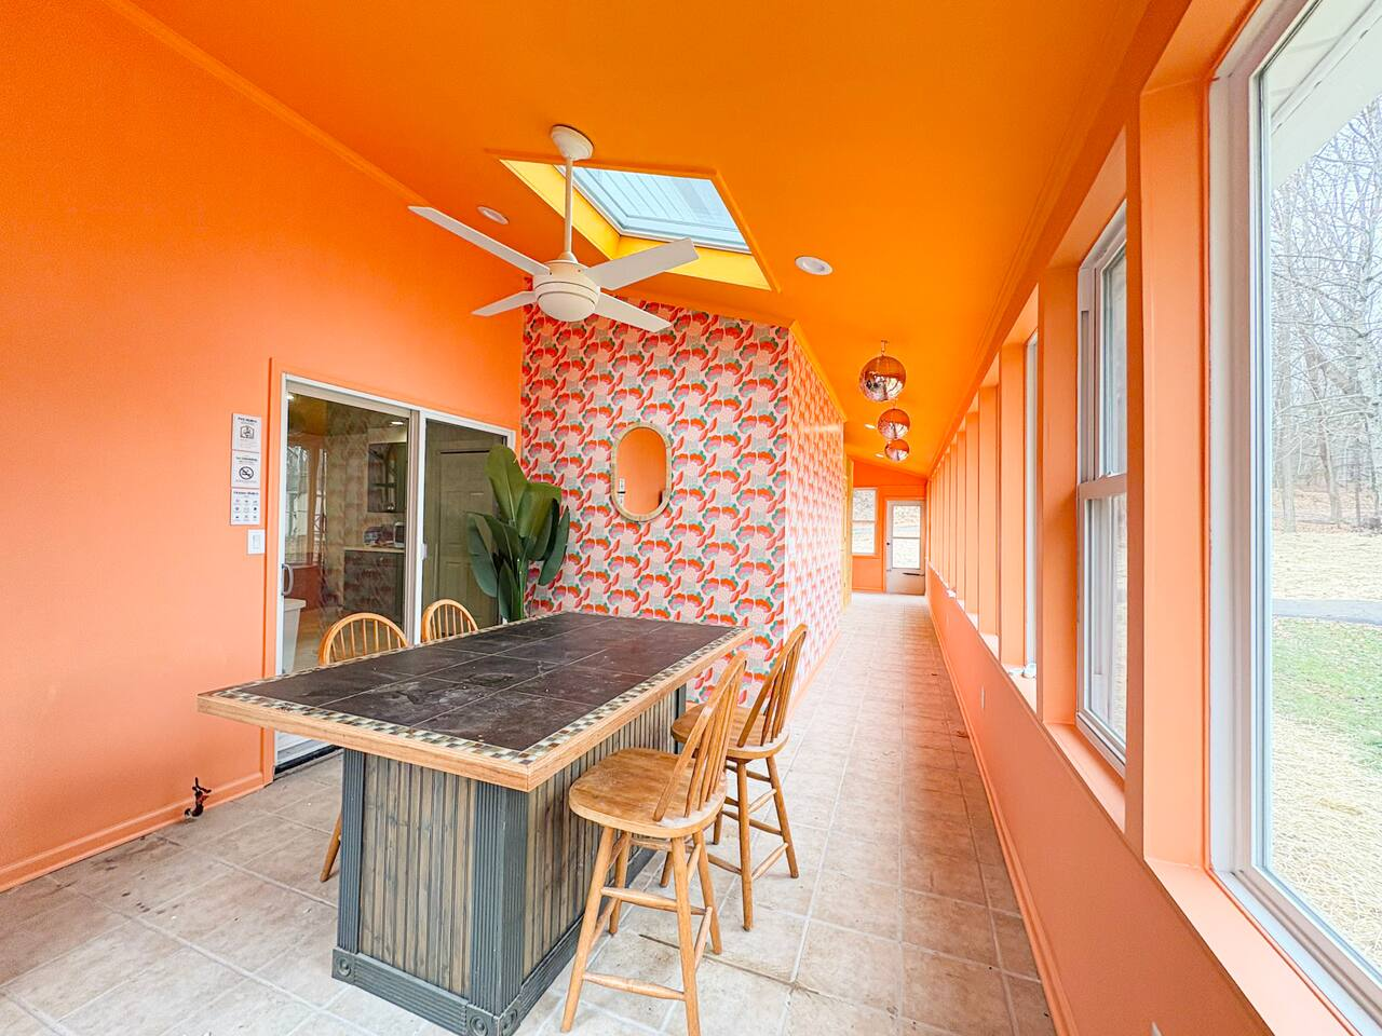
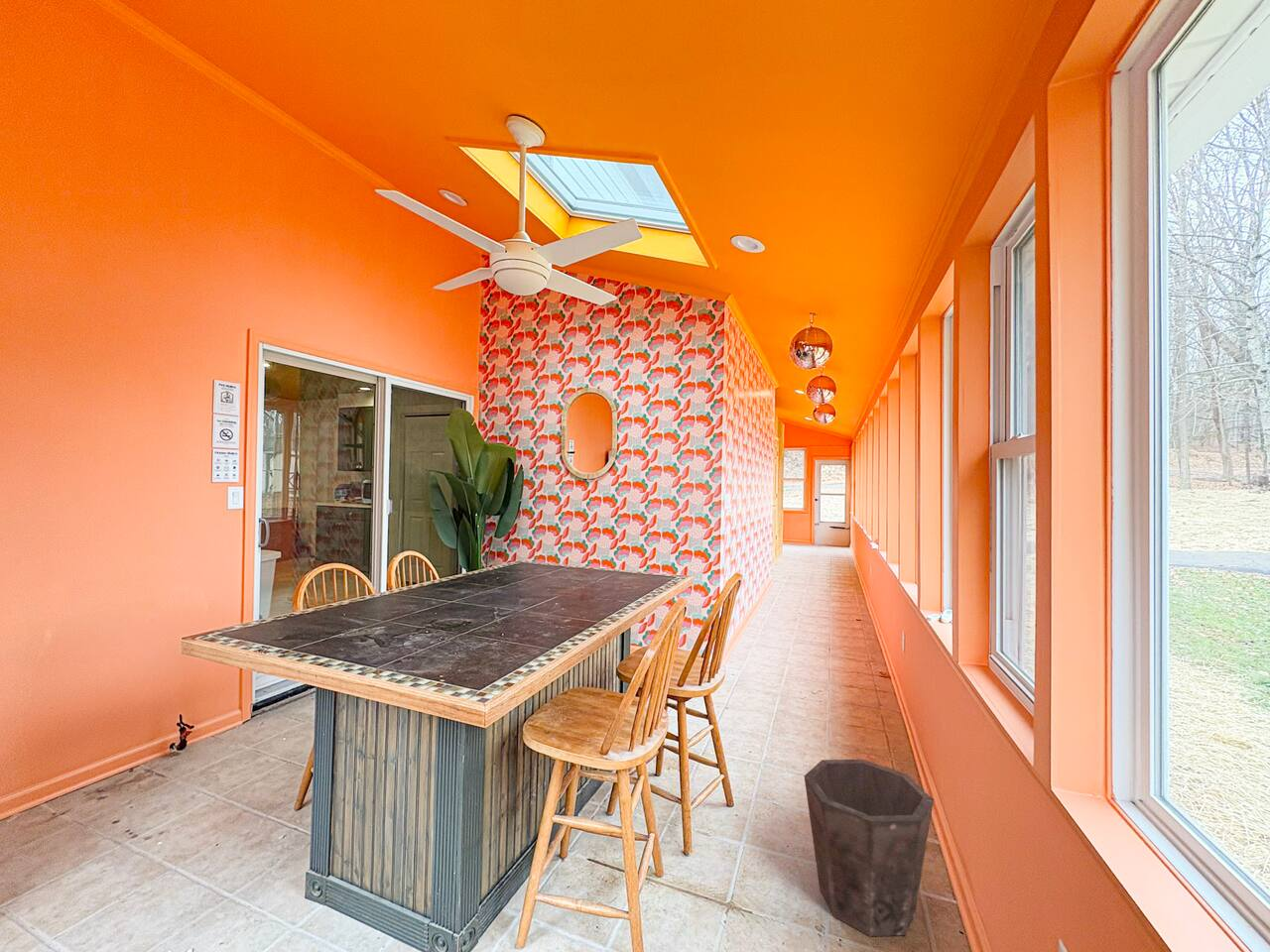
+ waste bin [803,759,935,937]
